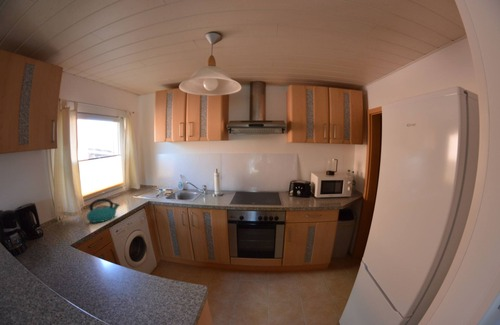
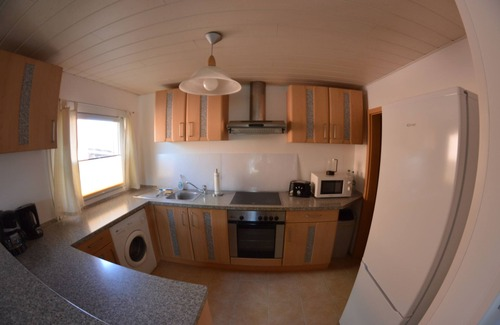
- kettle [86,197,121,224]
